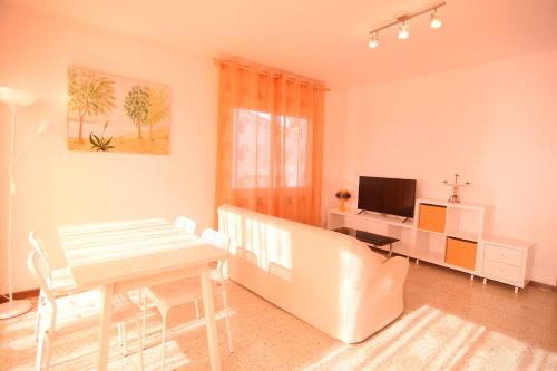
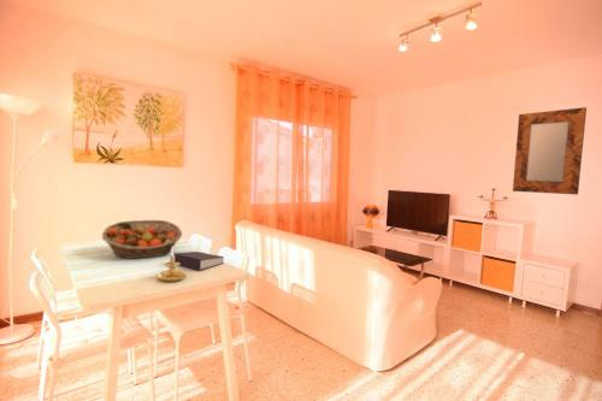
+ book [170,250,225,272]
+ home mirror [512,106,588,196]
+ candle holder [157,247,187,283]
+ fruit basket [101,219,183,260]
